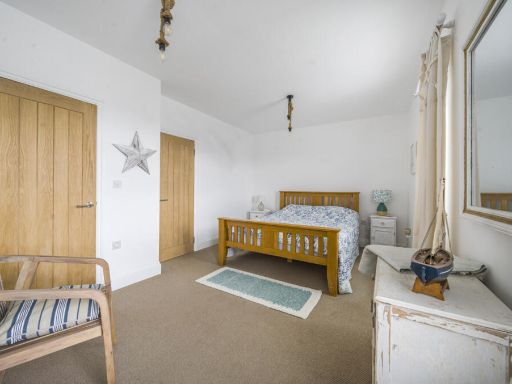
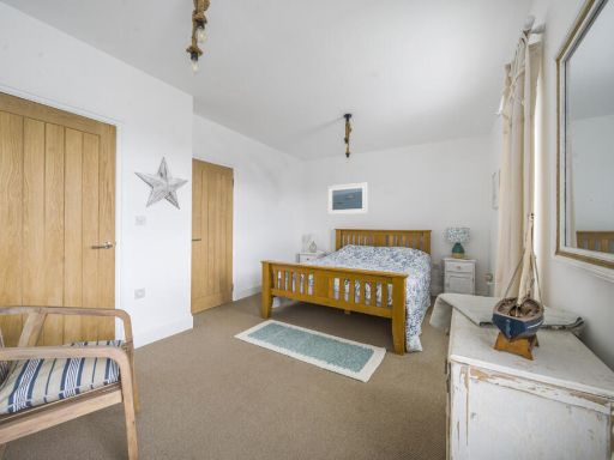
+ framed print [327,182,368,216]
